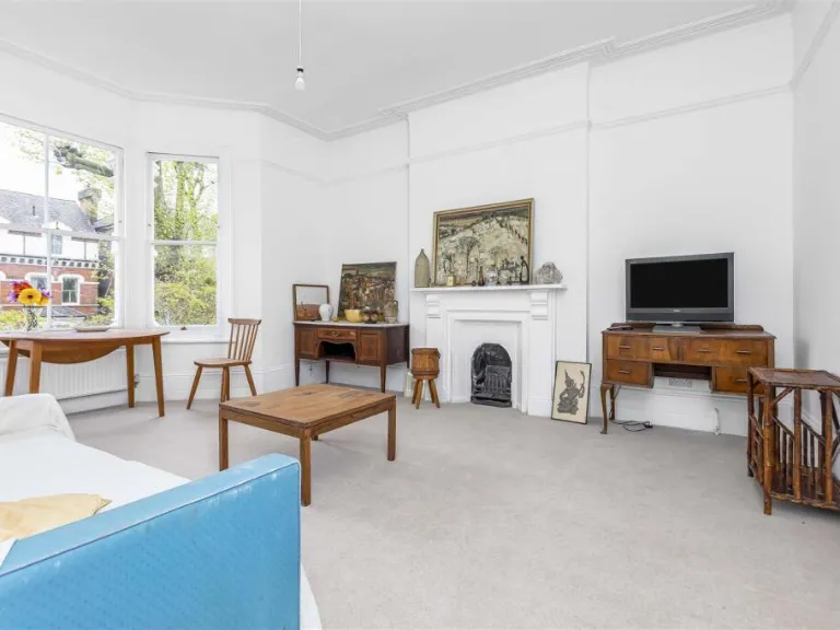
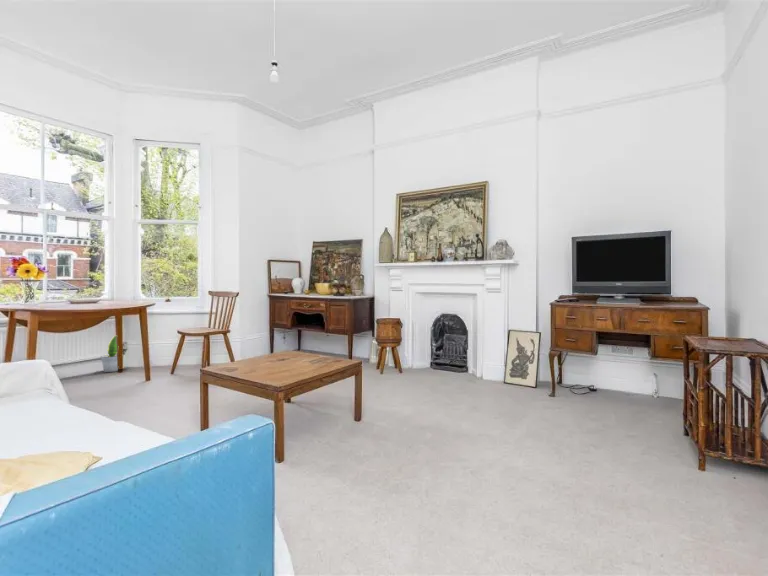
+ potted plant [100,334,119,373]
